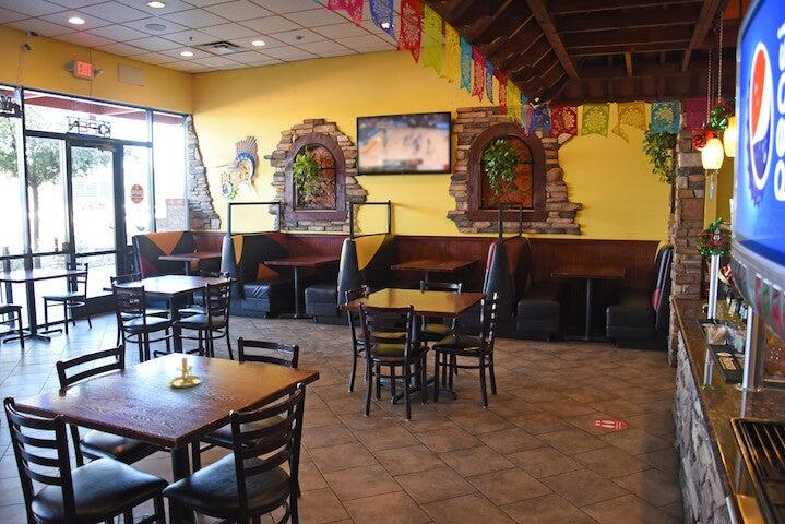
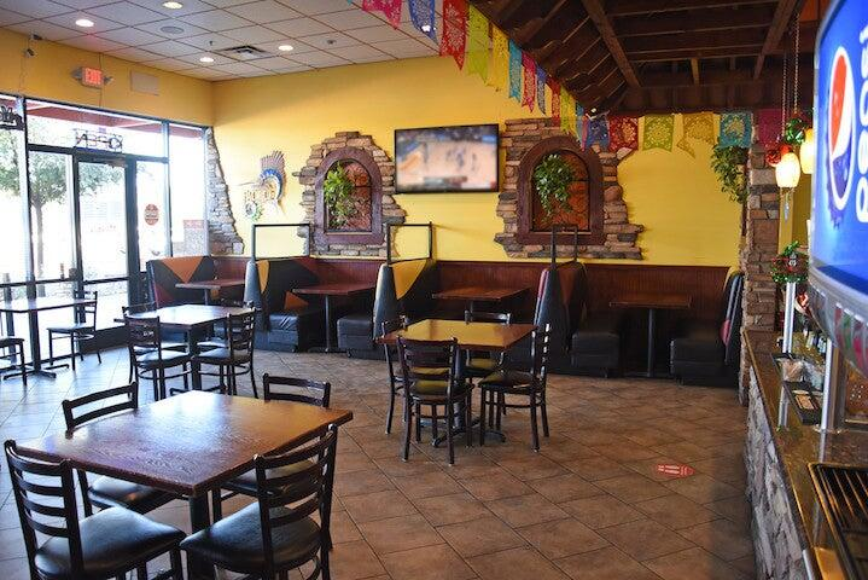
- candle holder [168,347,202,389]
